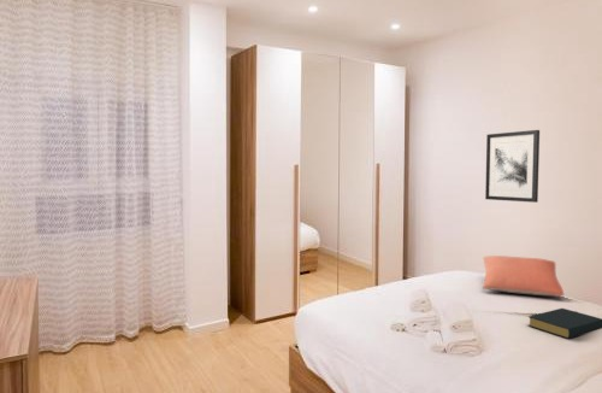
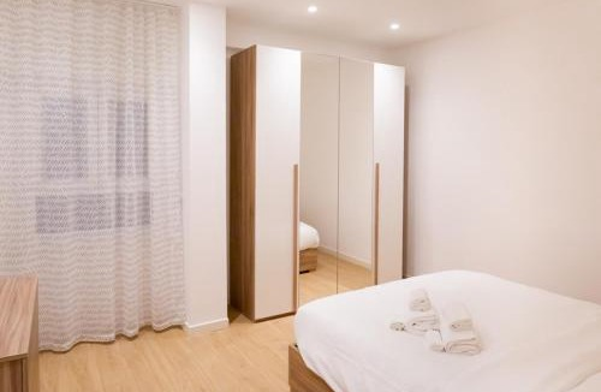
- wall art [484,129,541,204]
- hardback book [527,307,602,340]
- pillow [482,254,565,298]
